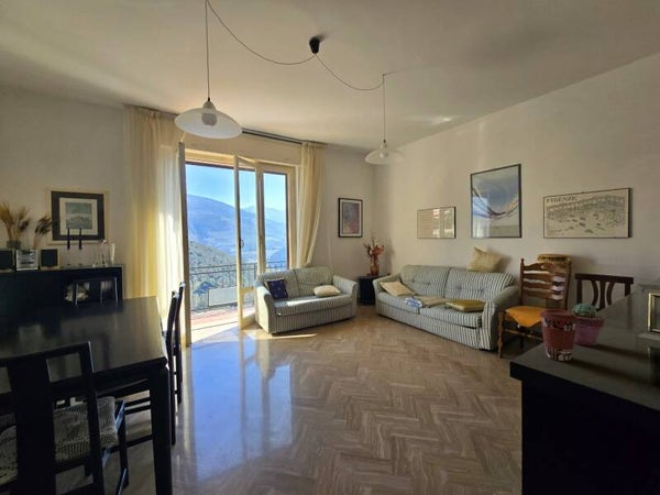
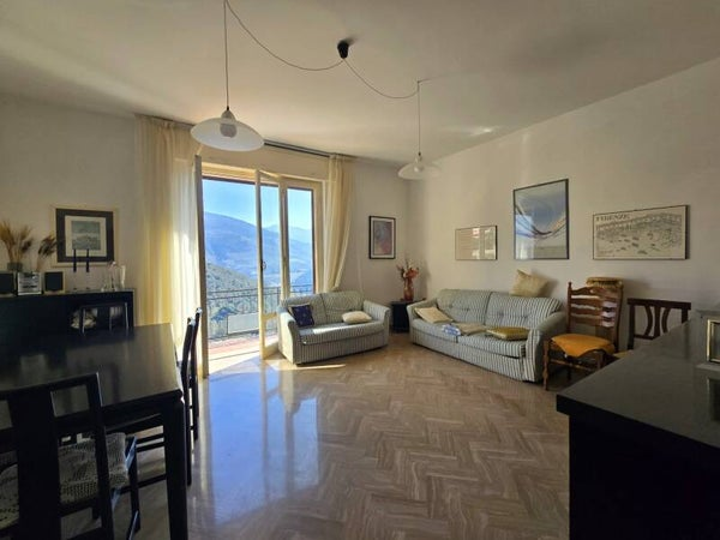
- coffee cup [538,308,579,362]
- potted succulent [569,302,606,346]
